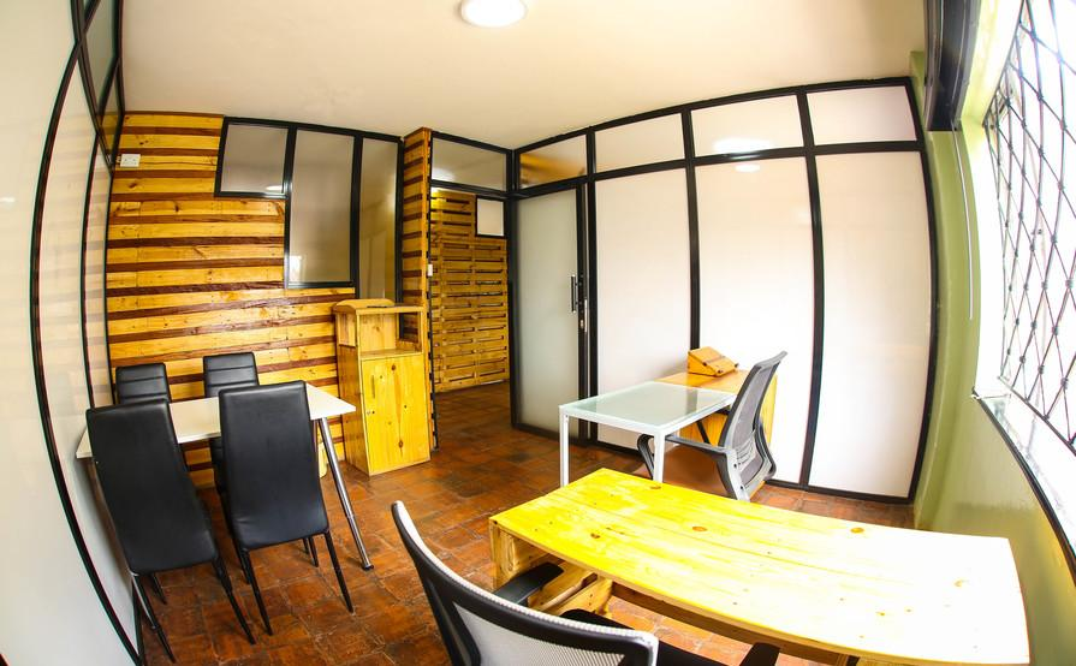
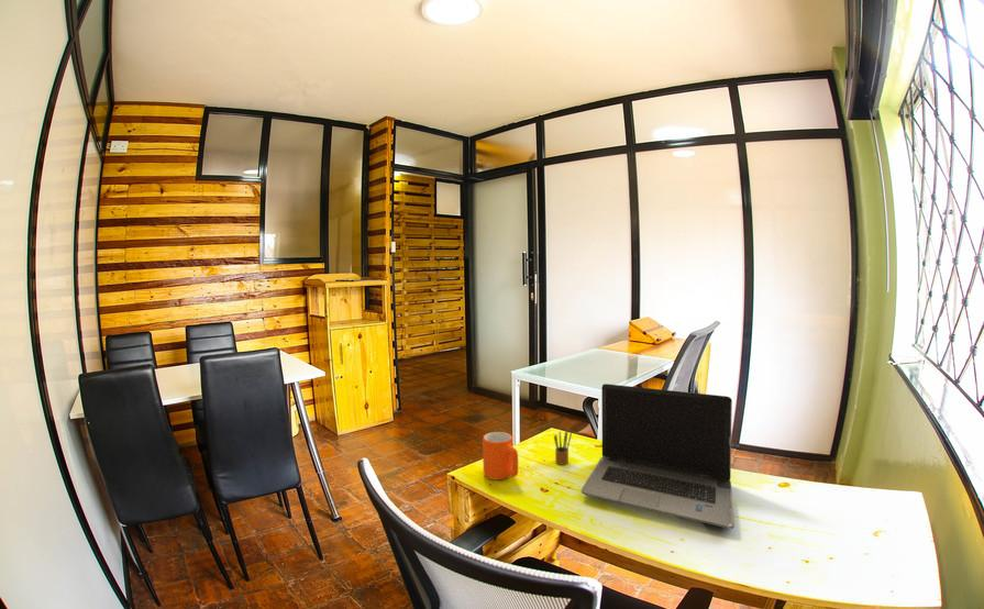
+ mug [482,431,519,480]
+ pencil box [553,428,573,466]
+ laptop computer [581,383,736,530]
